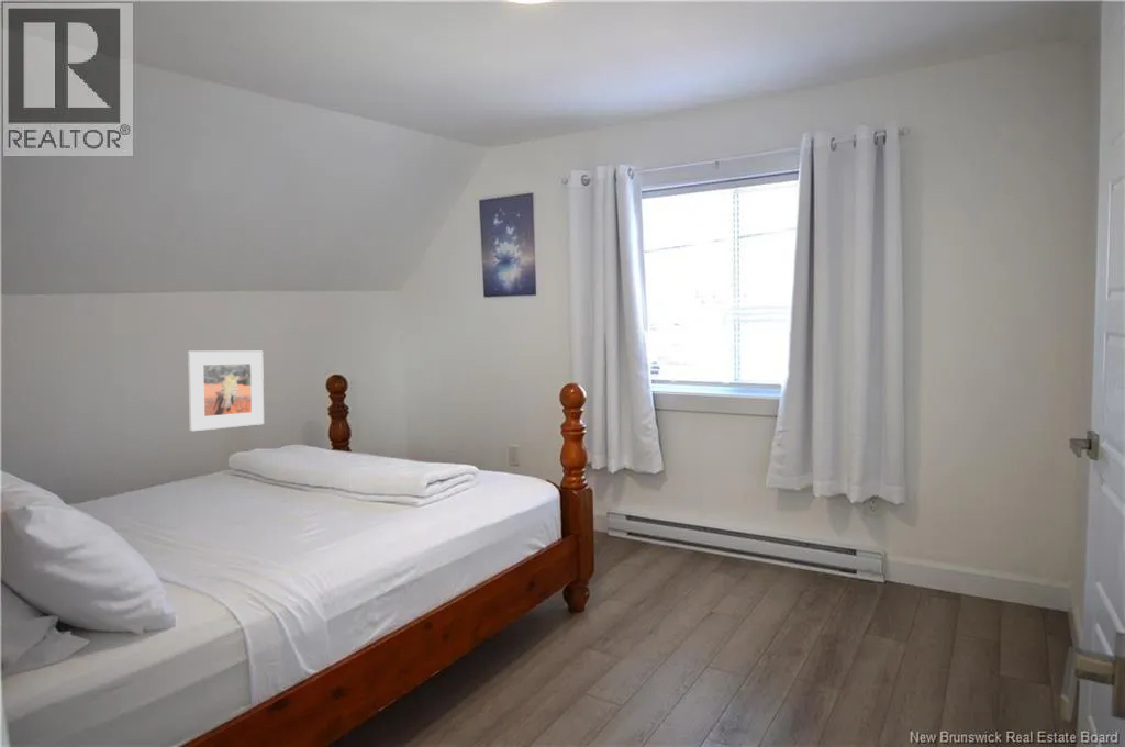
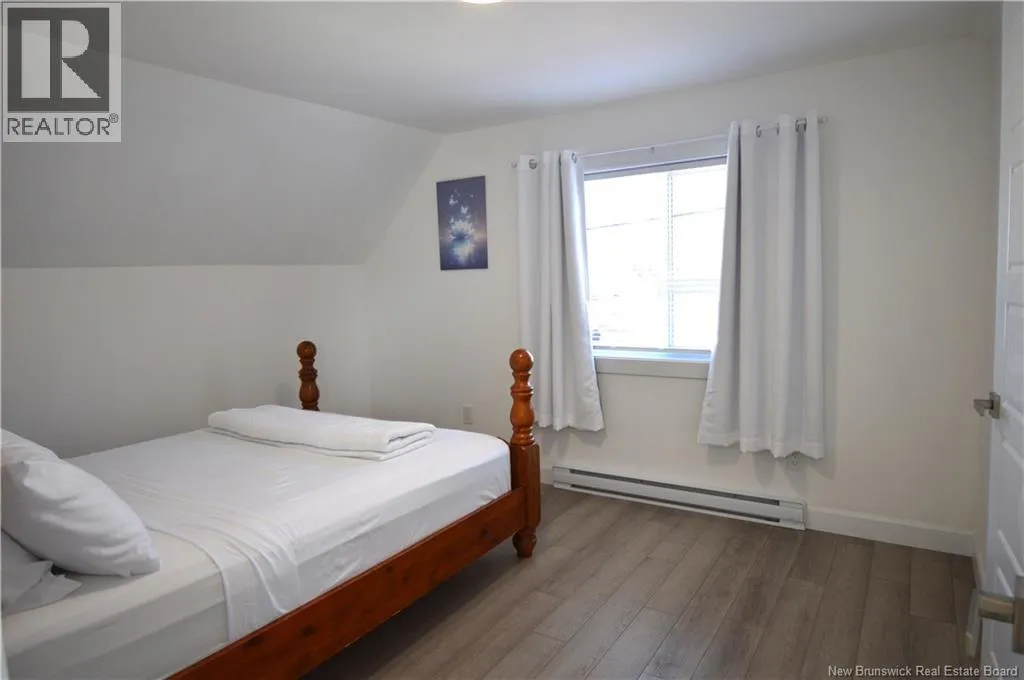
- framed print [187,350,265,432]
